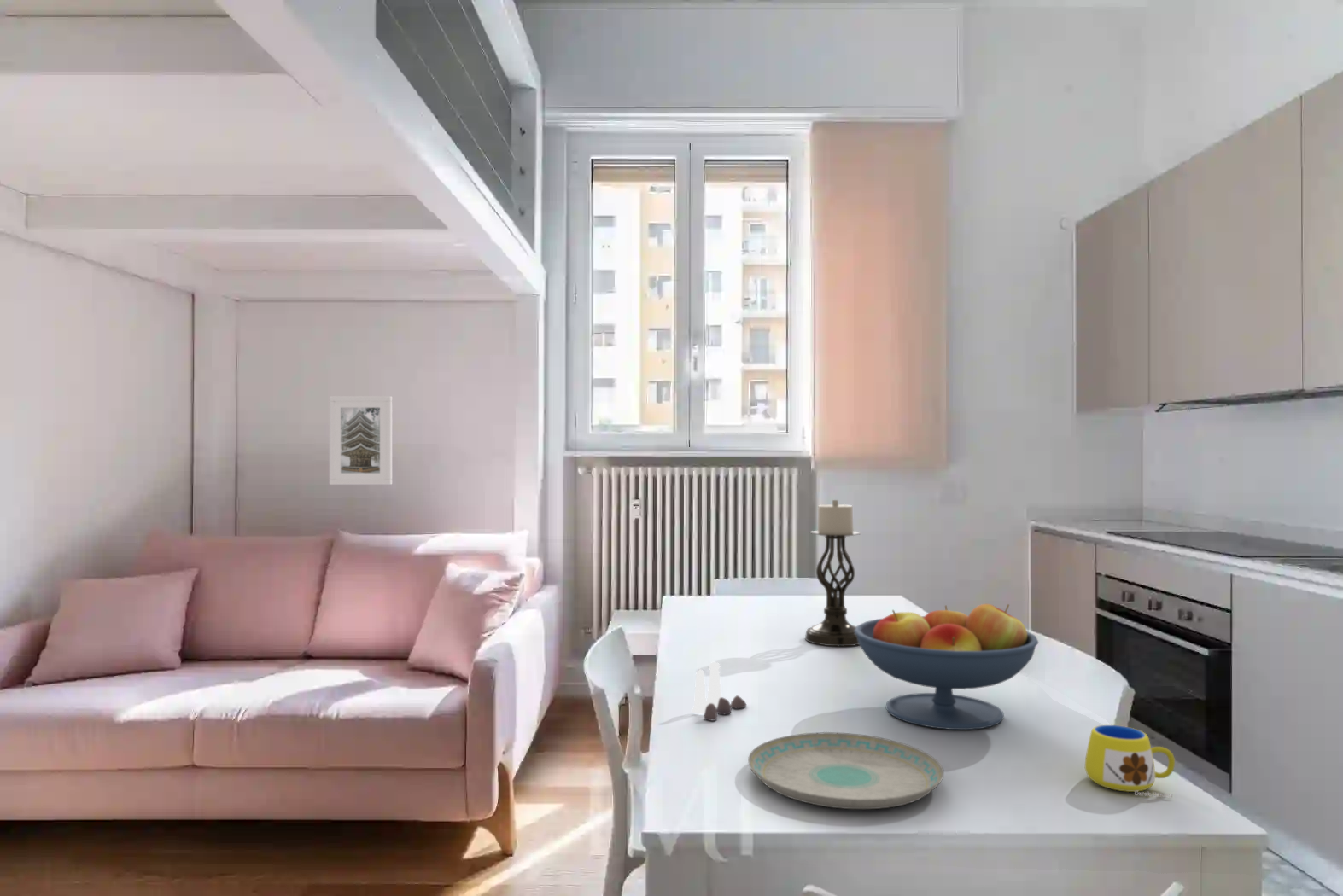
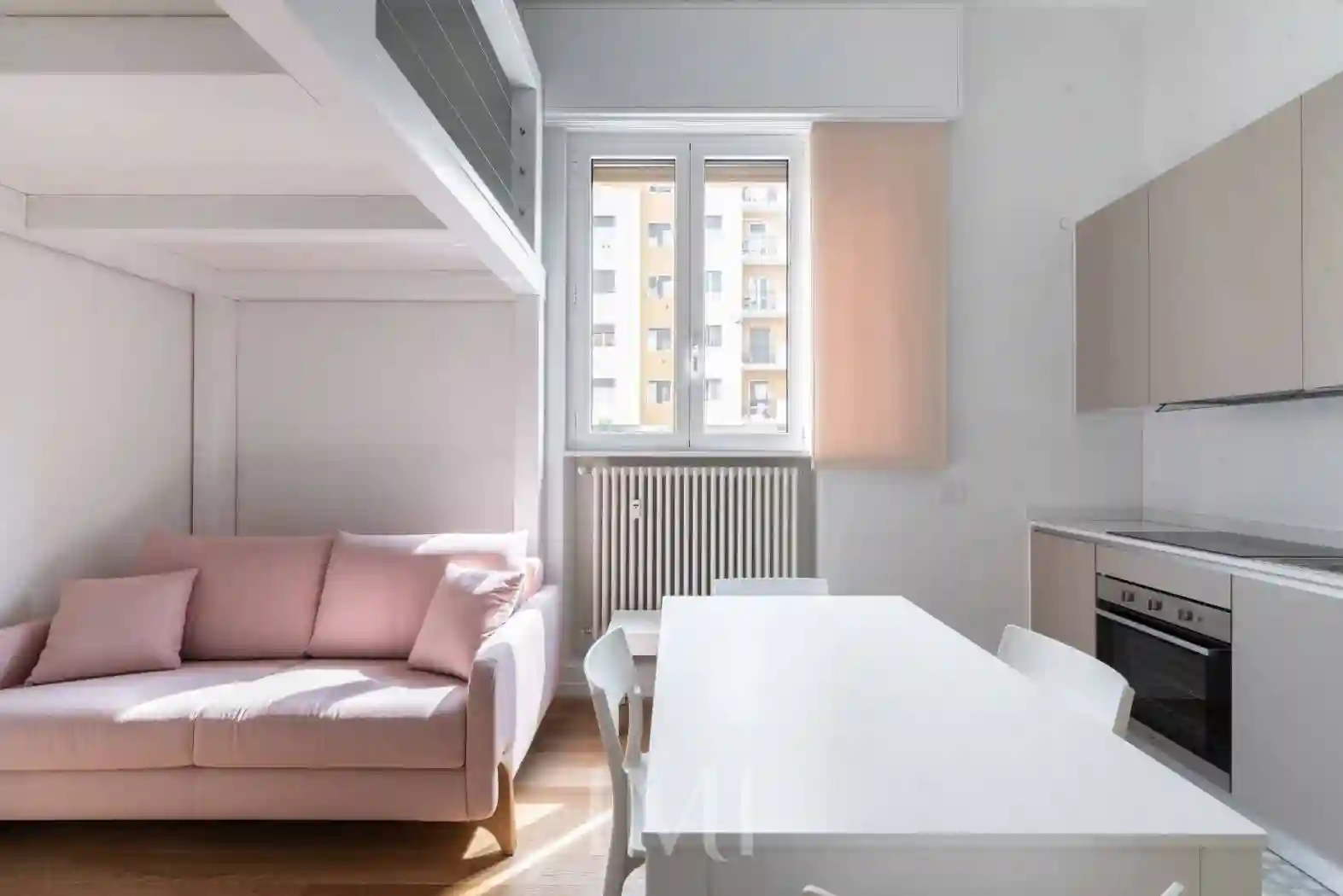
- plate [747,731,944,810]
- mug [1084,724,1176,798]
- fruit bowl [855,603,1039,730]
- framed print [329,395,393,486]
- candle holder [804,499,862,647]
- salt and pepper shaker set [691,661,748,722]
